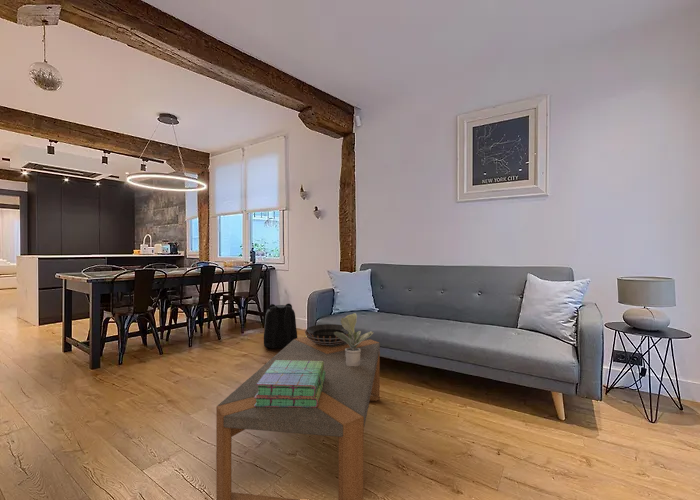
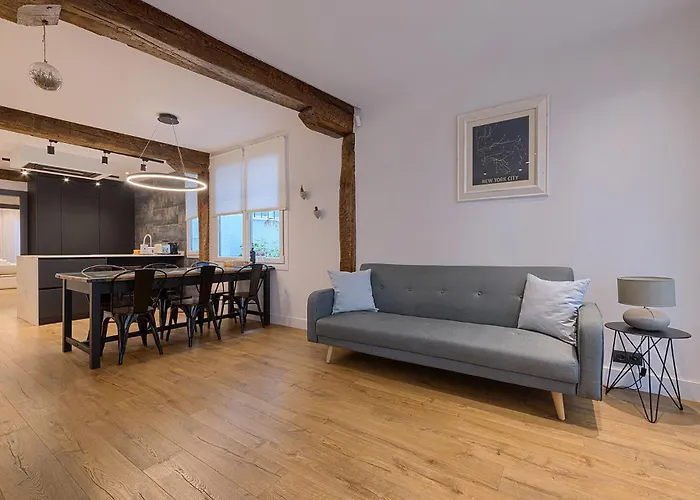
- backpack [263,303,298,349]
- decorative bowl [304,323,349,345]
- coffee table [215,336,381,500]
- stack of books [254,360,325,408]
- potted plant [333,312,374,366]
